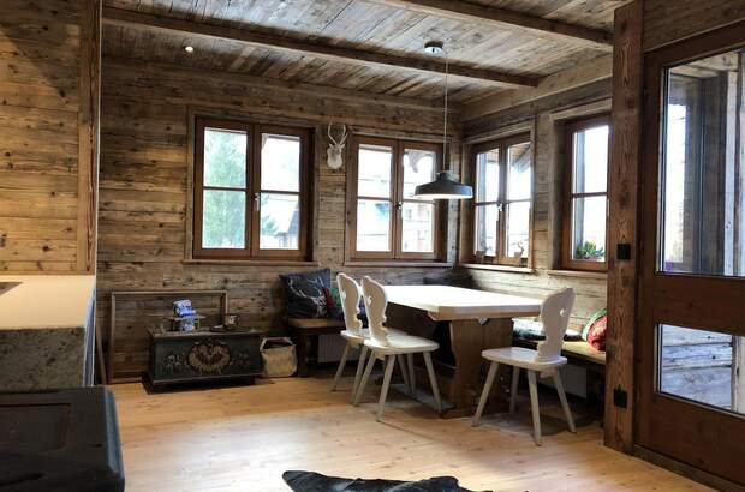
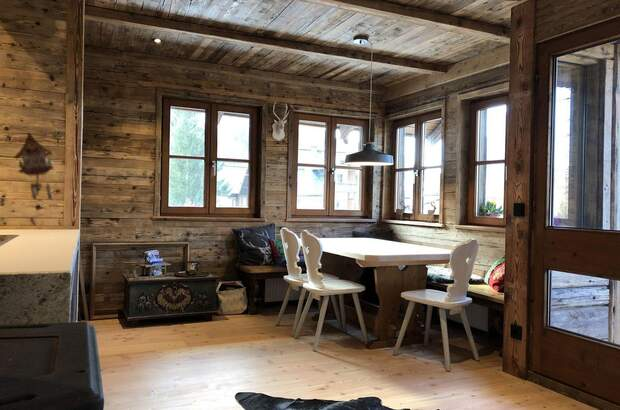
+ cuckoo clock [13,131,56,201]
